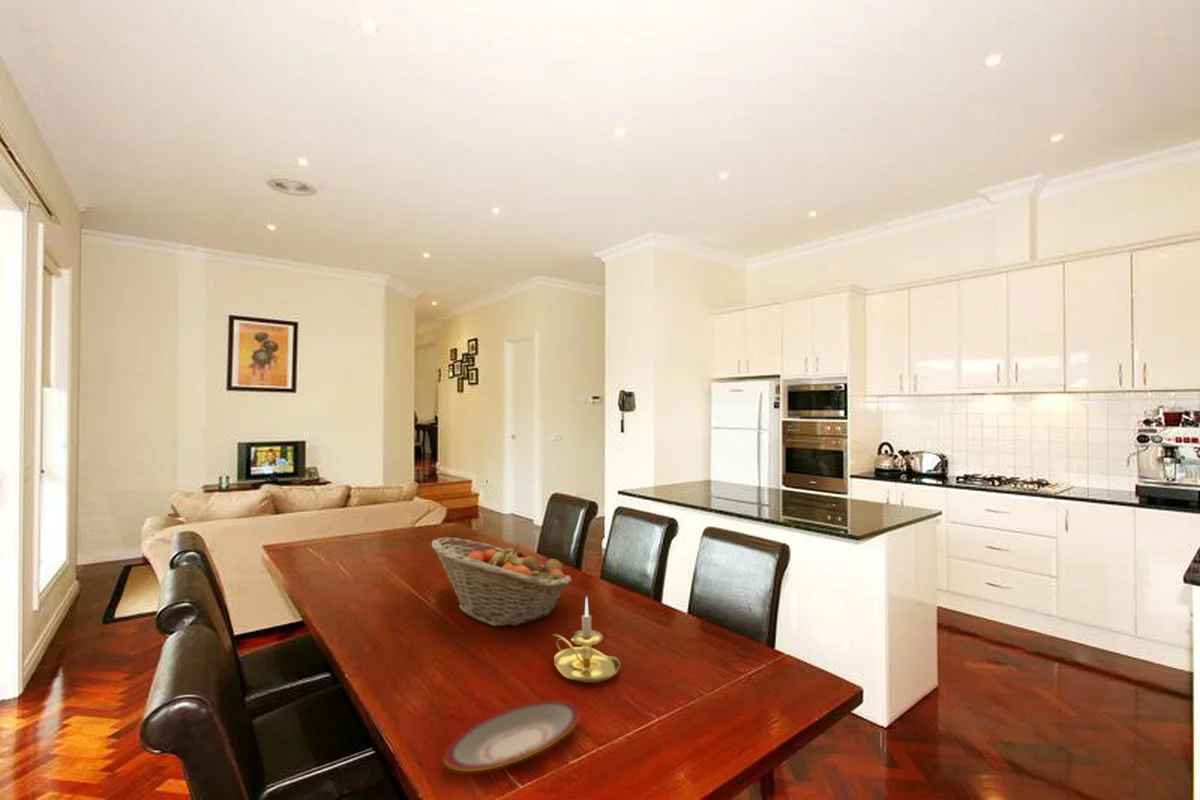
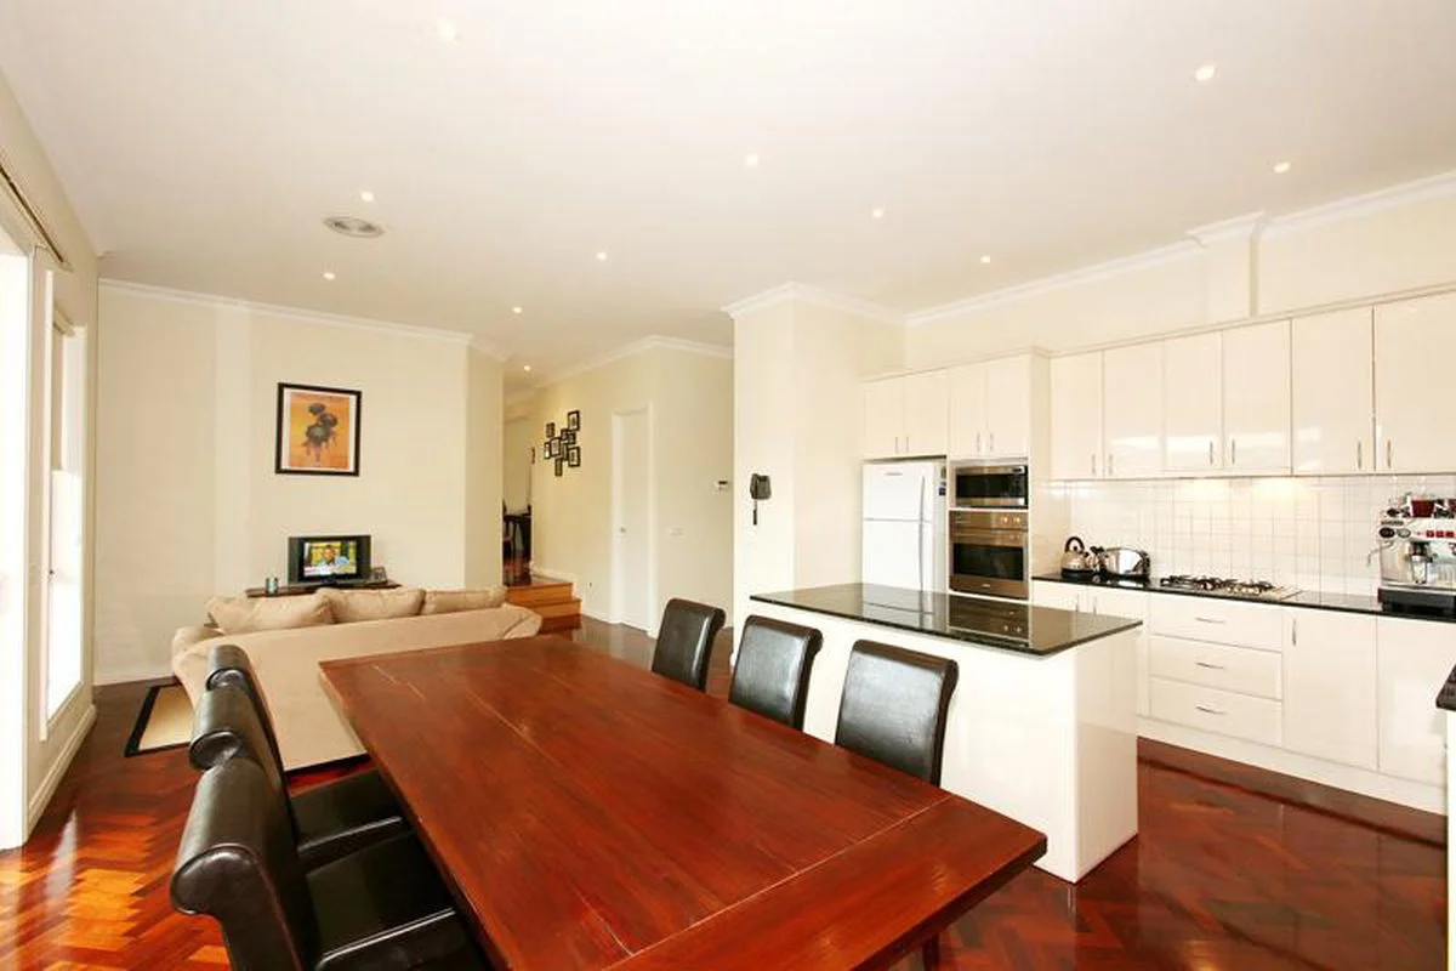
- fruit basket [431,536,573,627]
- plate [443,699,581,772]
- candle holder [551,596,621,684]
